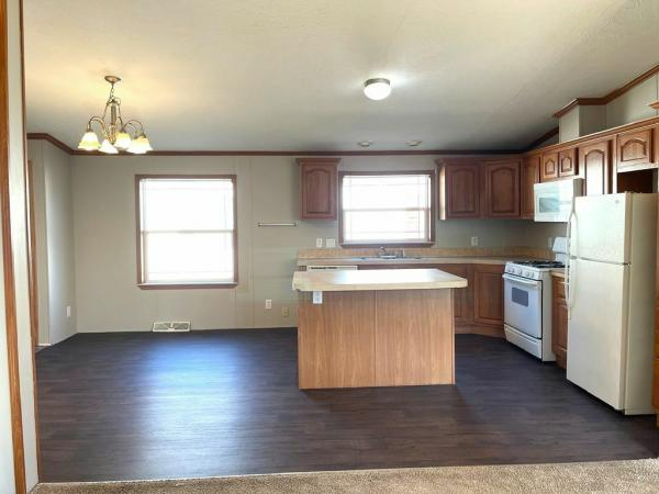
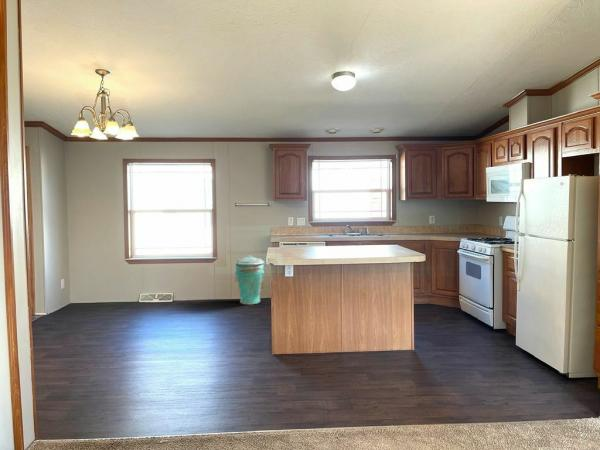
+ trash can [234,255,265,305]
